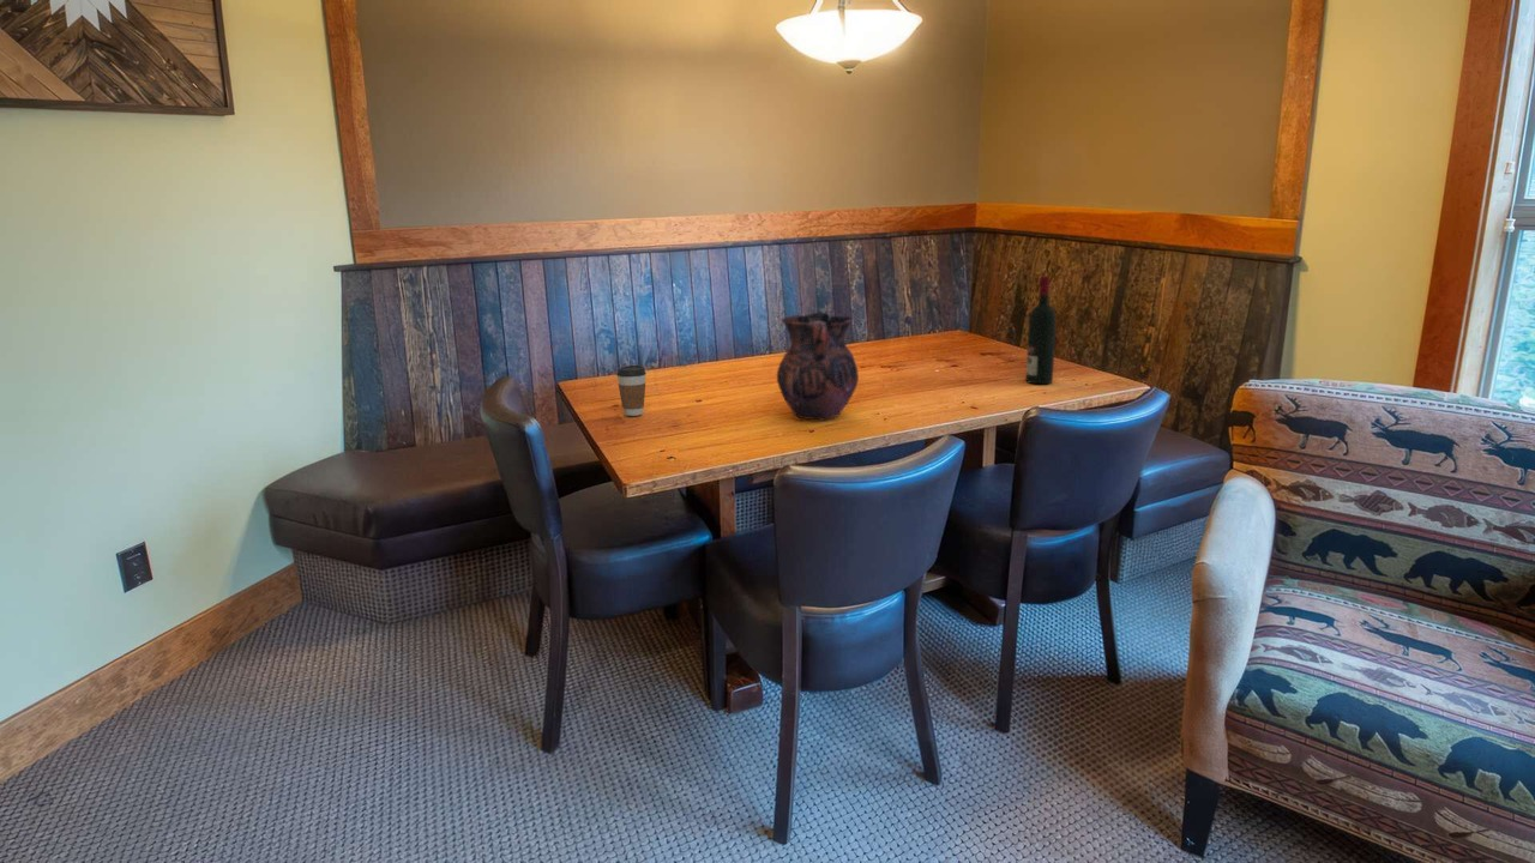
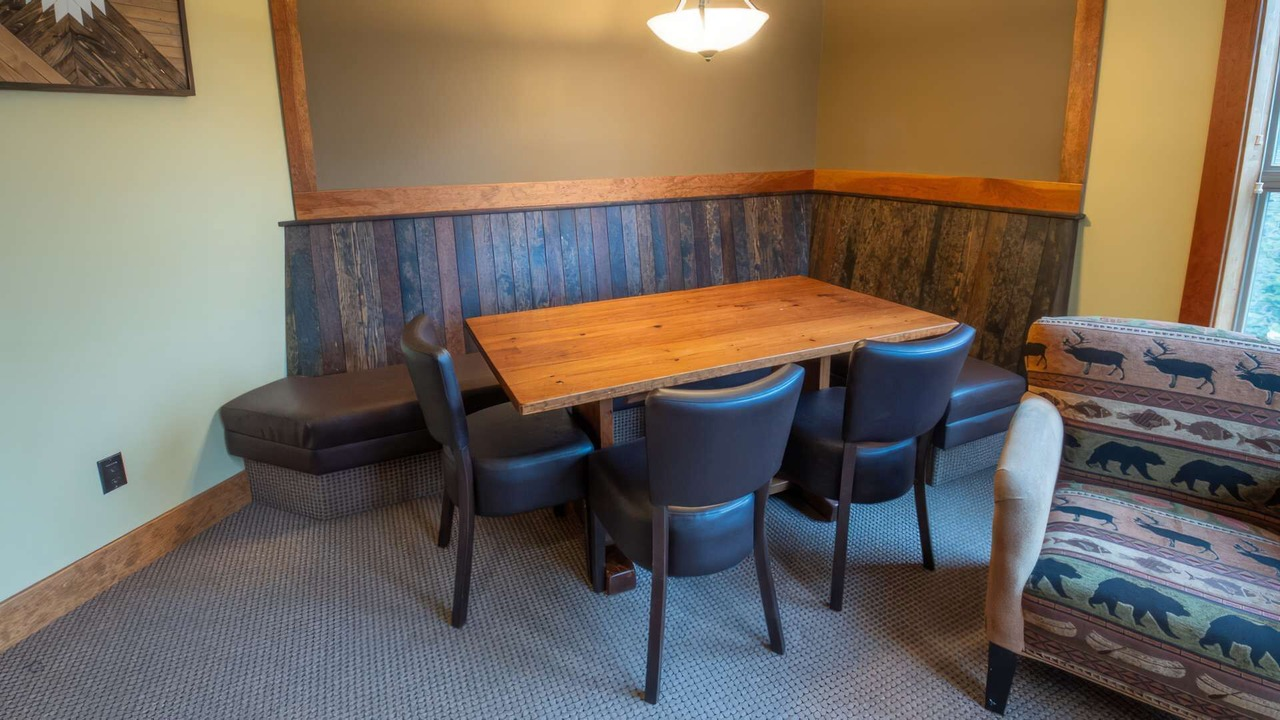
- alcohol [1024,274,1058,385]
- vase [776,312,860,422]
- coffee cup [615,364,646,417]
